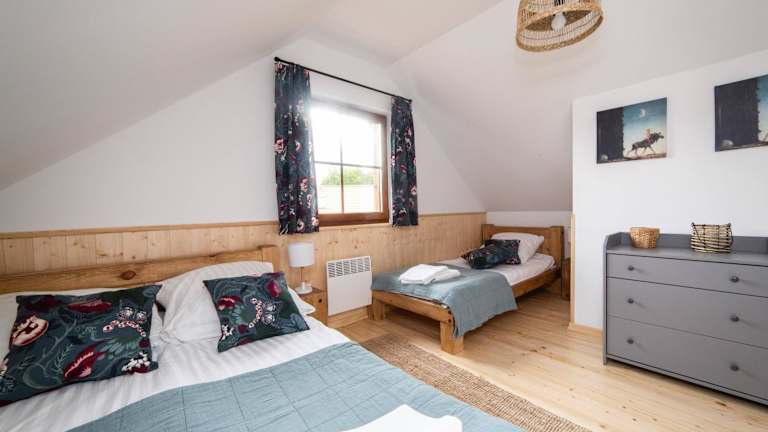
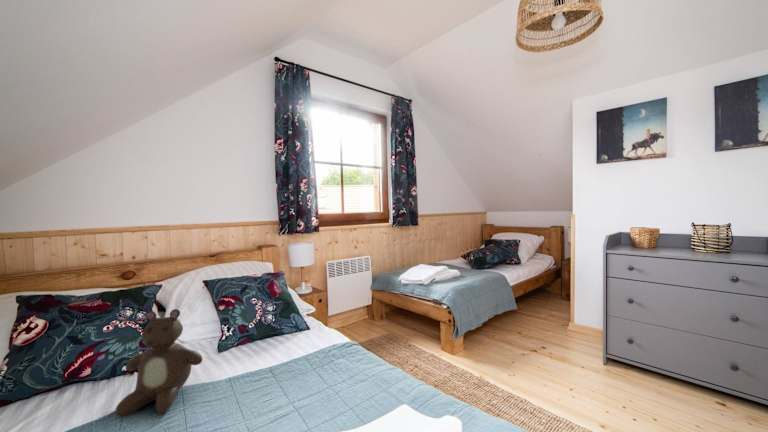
+ teddy bear [114,308,203,418]
